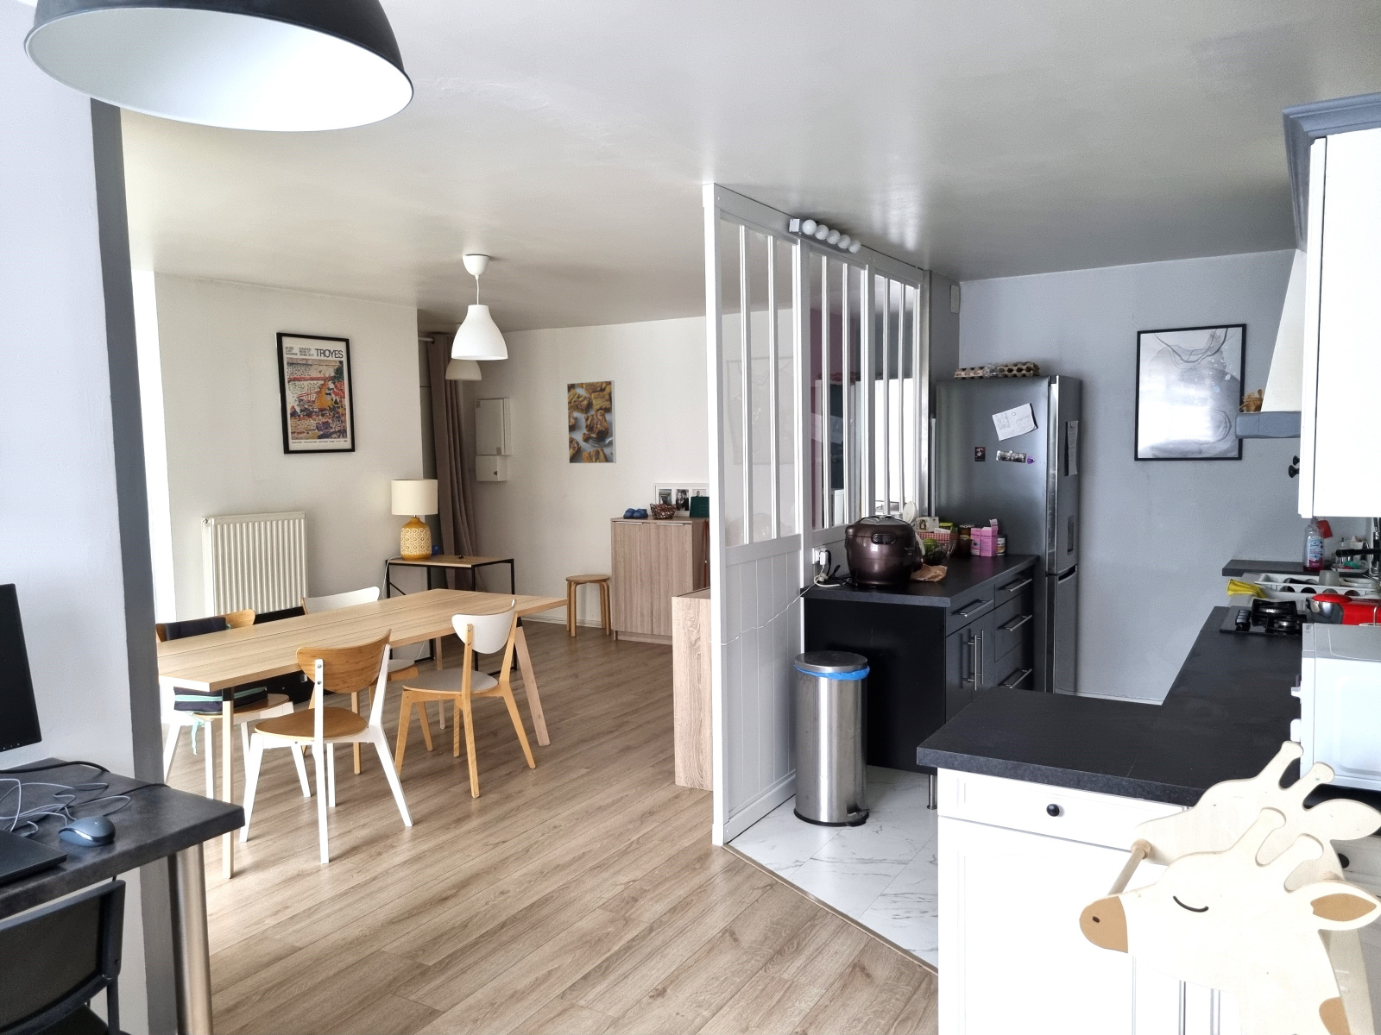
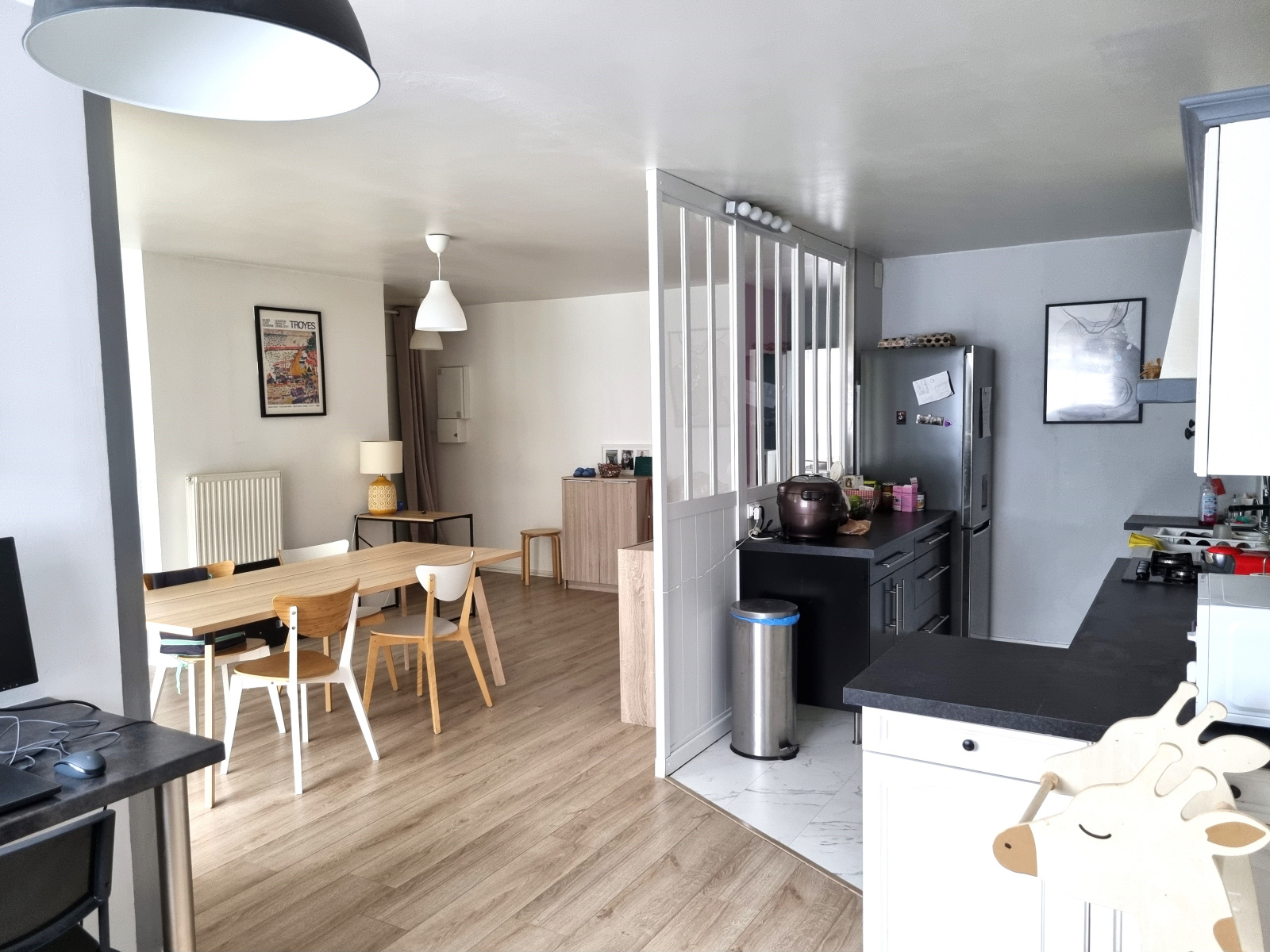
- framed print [567,379,618,465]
